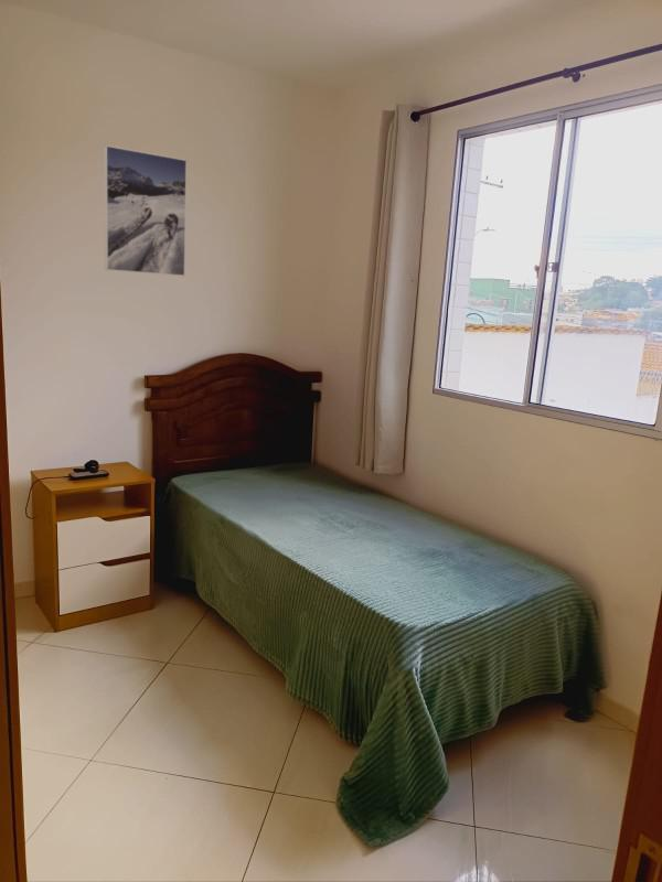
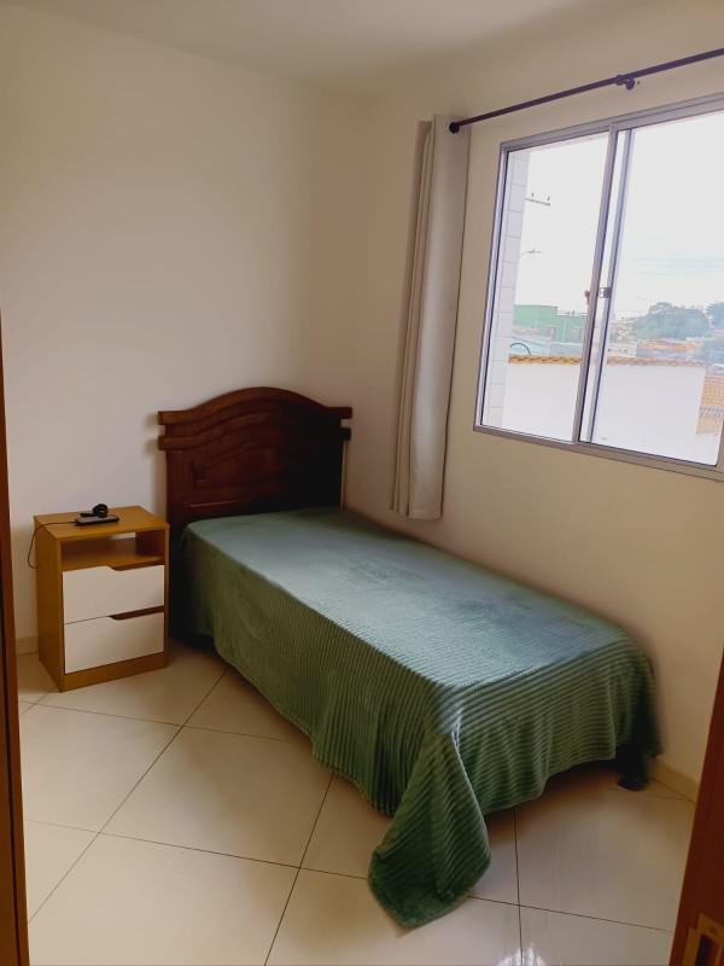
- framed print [103,144,188,277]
